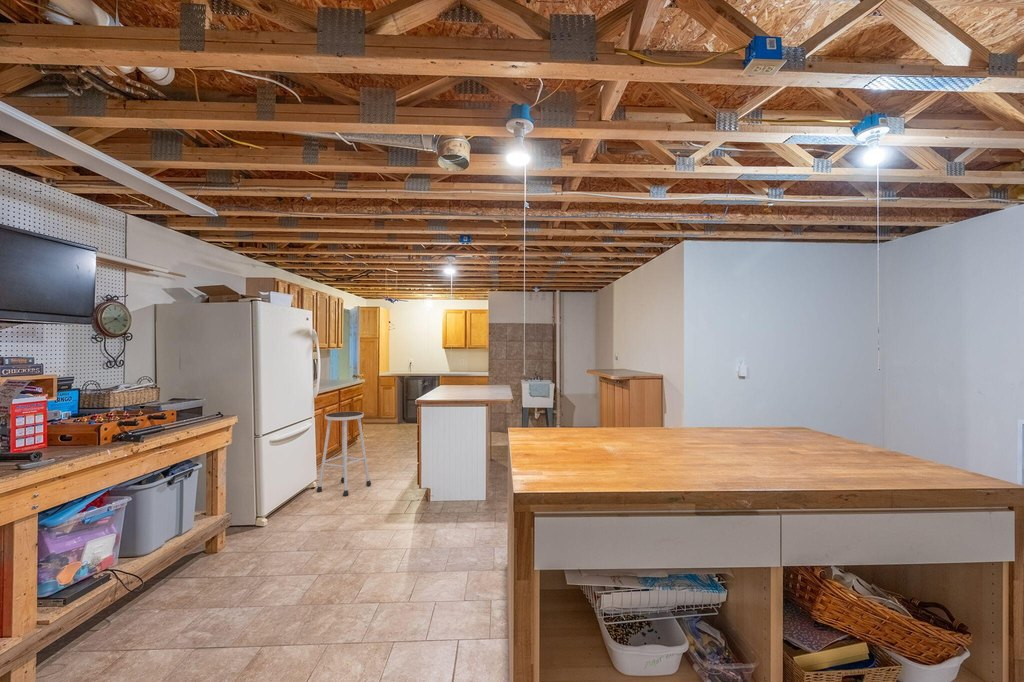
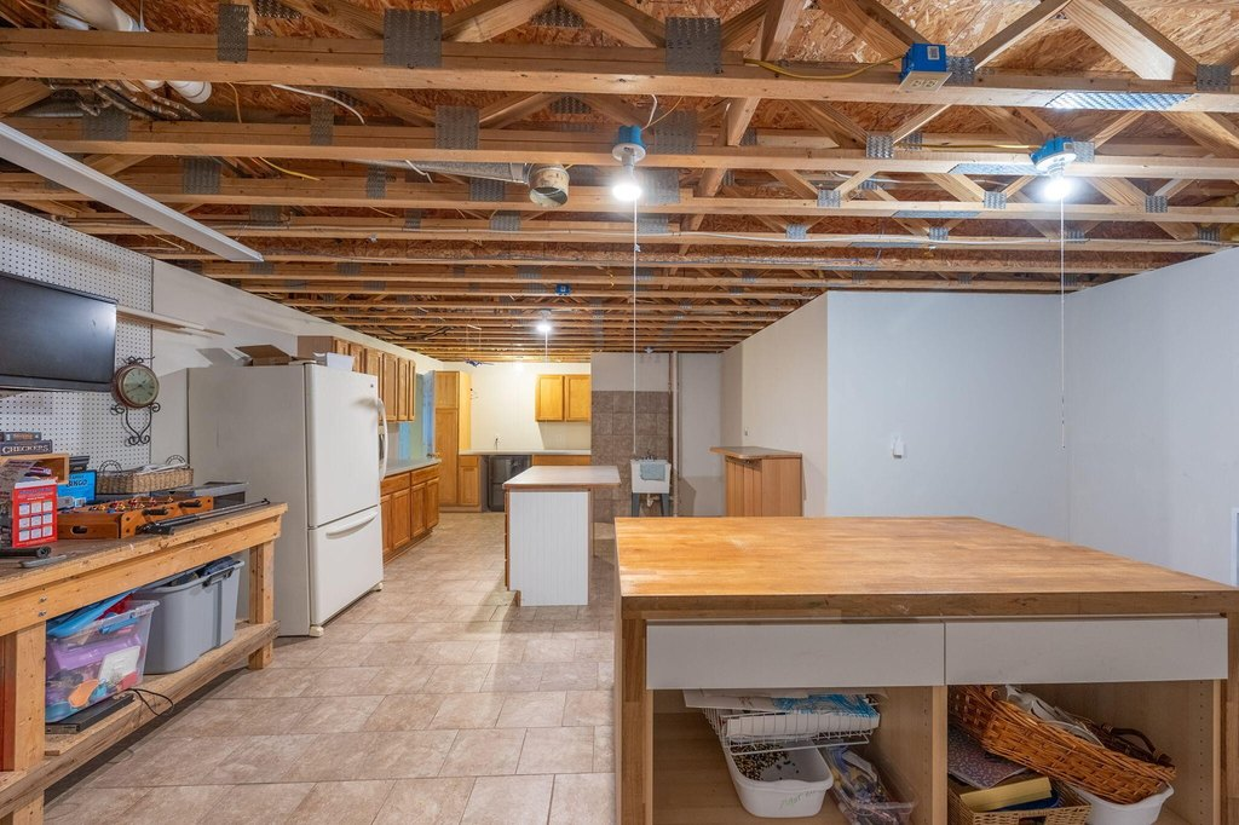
- stool [315,411,372,497]
